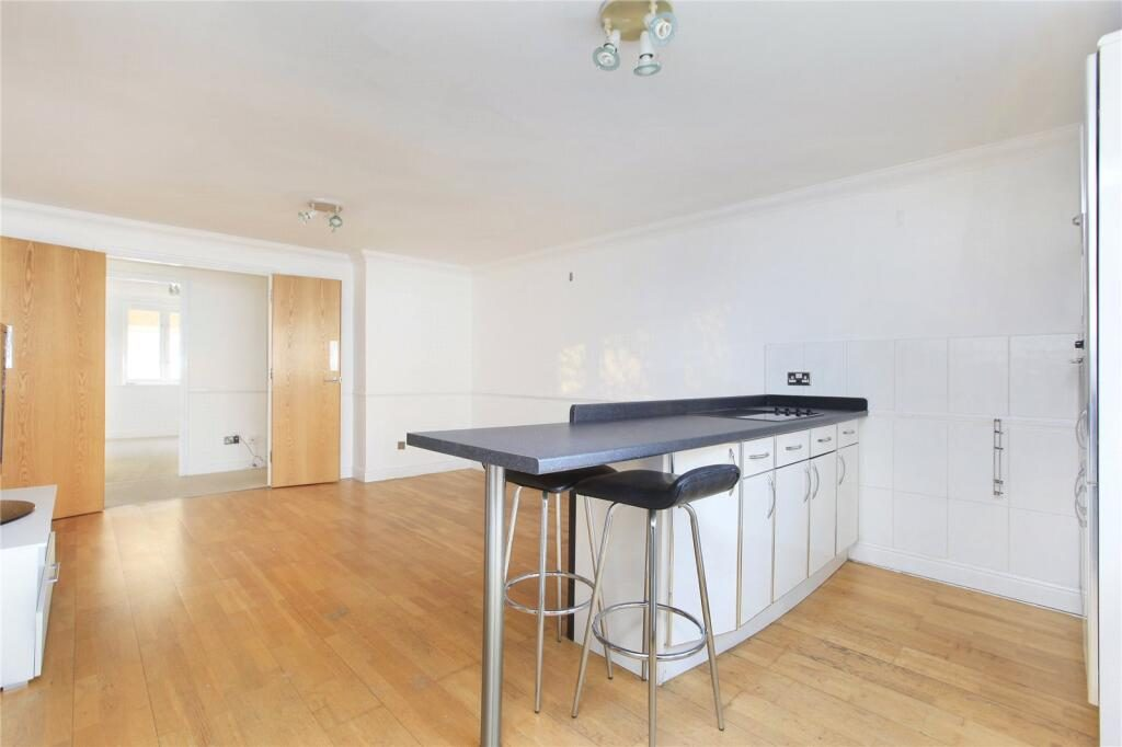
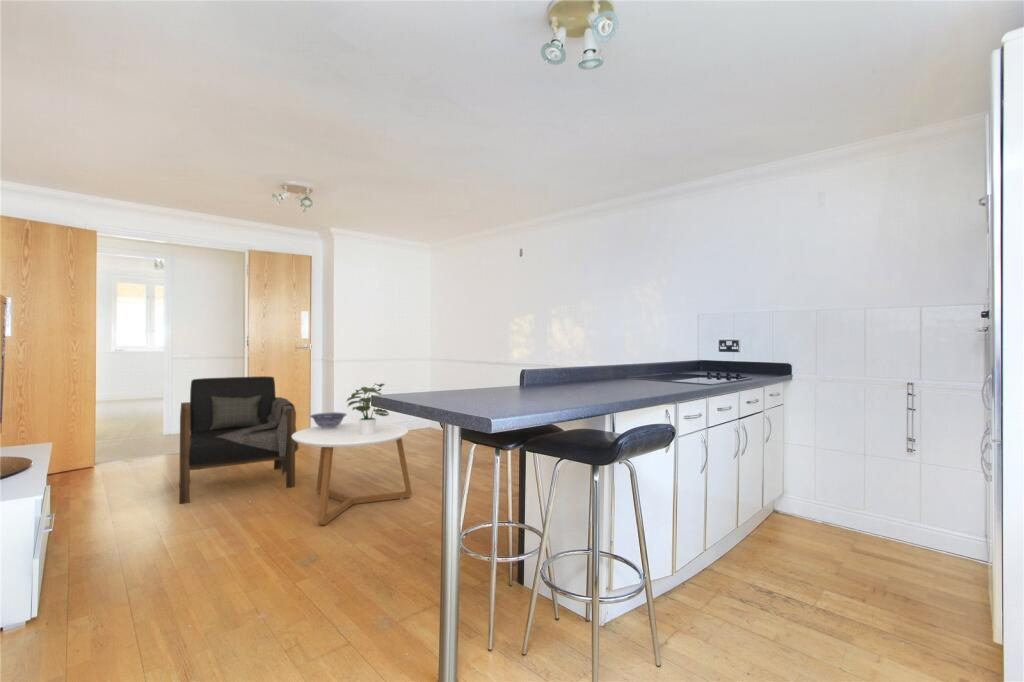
+ armchair [178,375,300,505]
+ coffee table [292,422,413,526]
+ potted plant [345,383,390,435]
+ decorative bowl [309,411,348,429]
